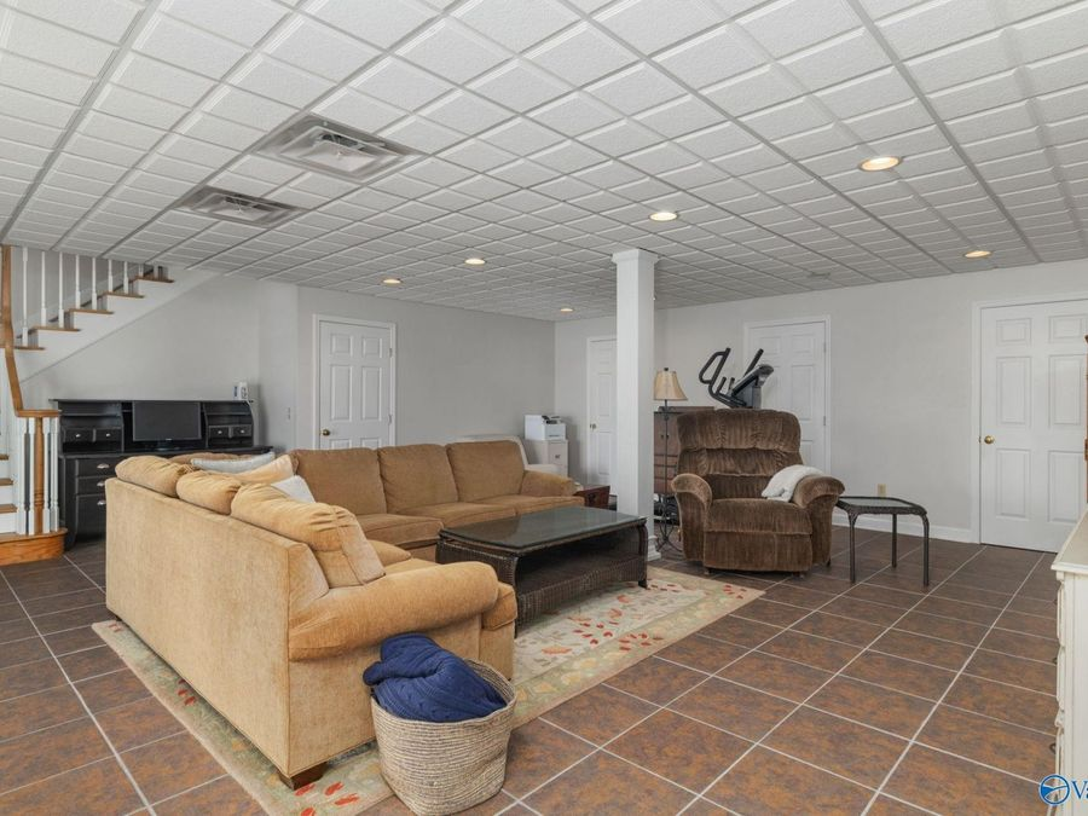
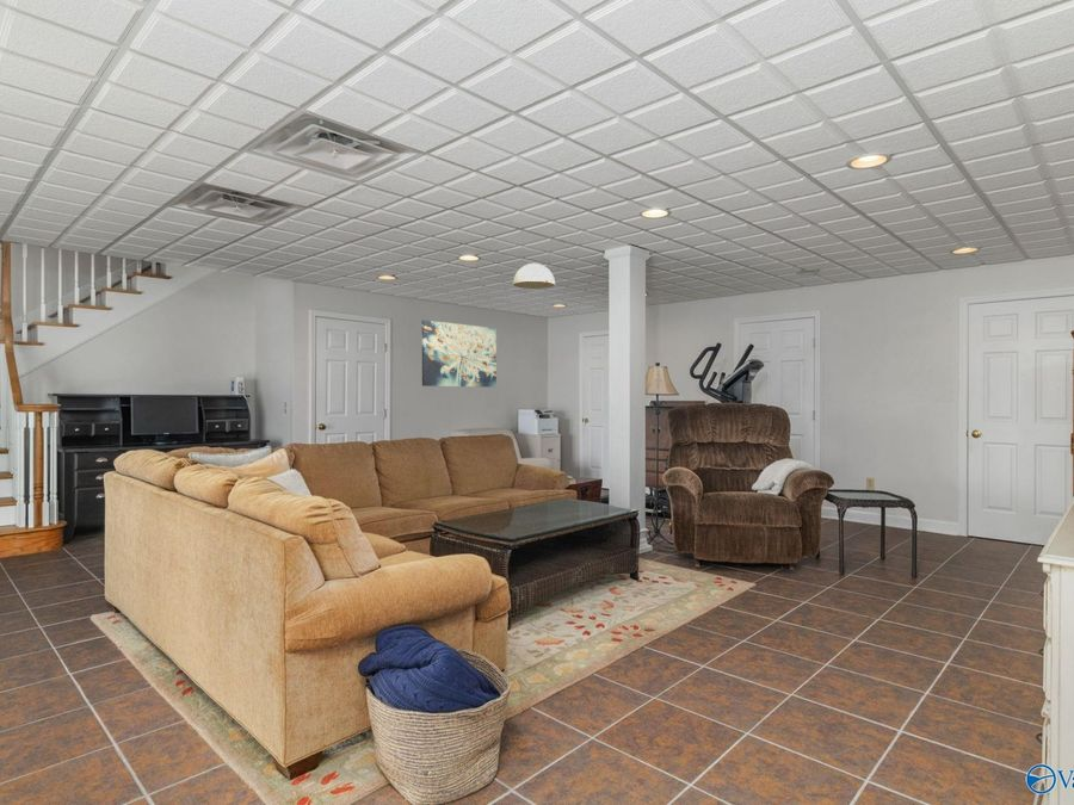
+ wall art [421,320,498,389]
+ ceiling light [512,262,556,290]
